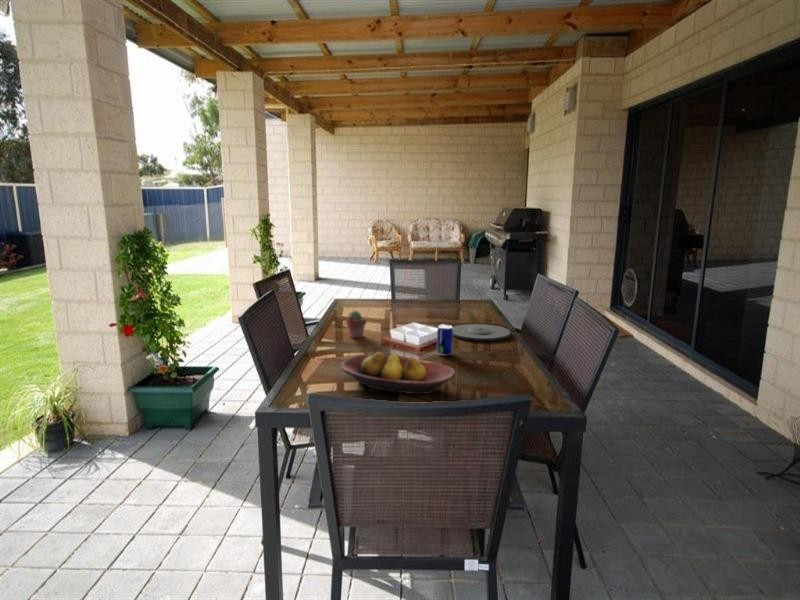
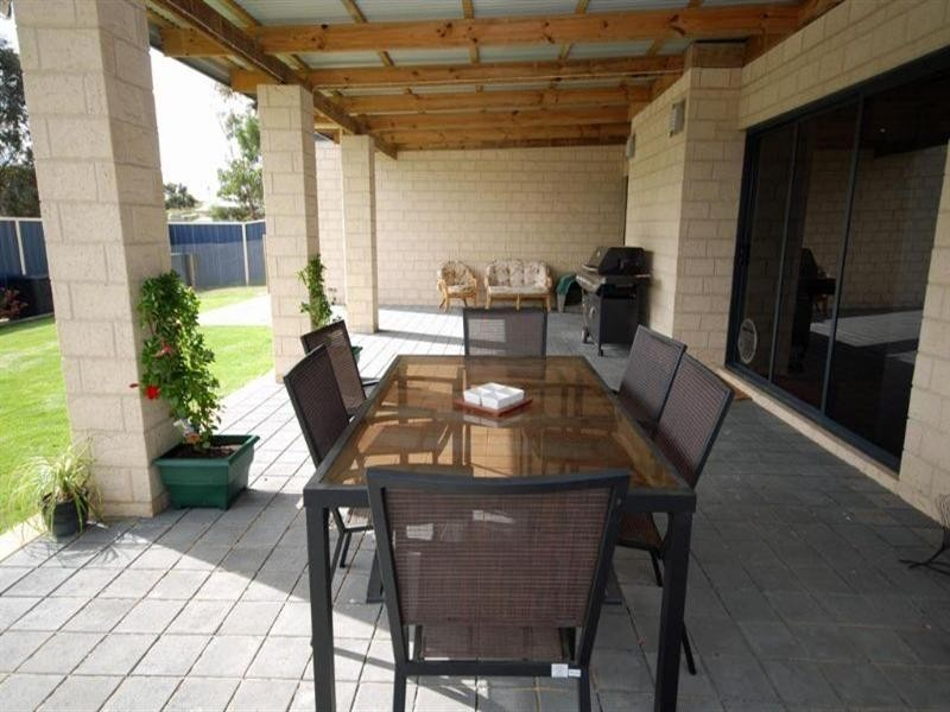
- fruit bowl [339,351,456,395]
- beer can [436,323,454,357]
- potted succulent [345,310,368,339]
- plate [452,323,511,342]
